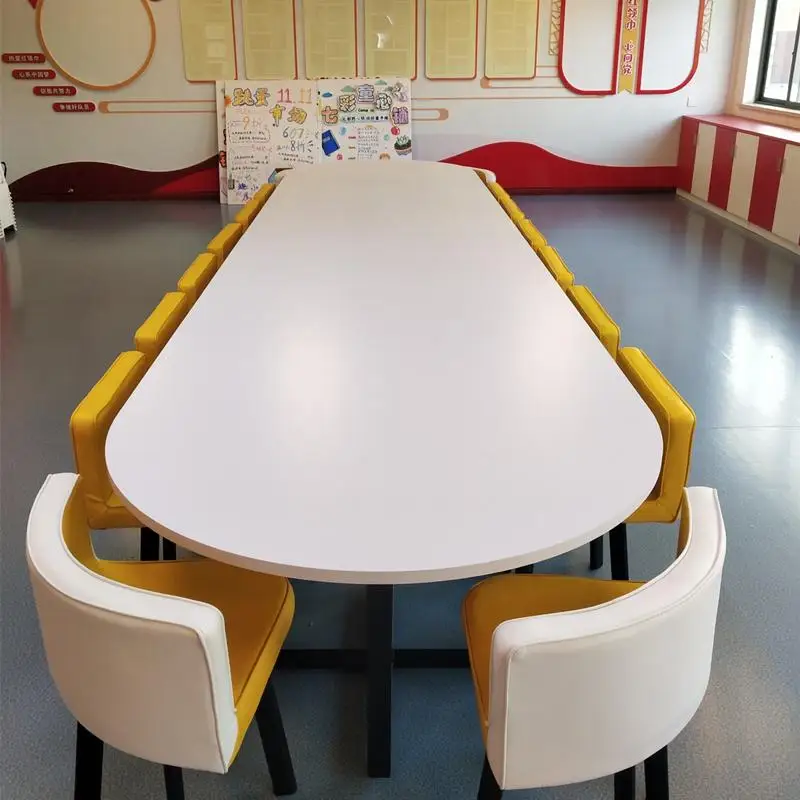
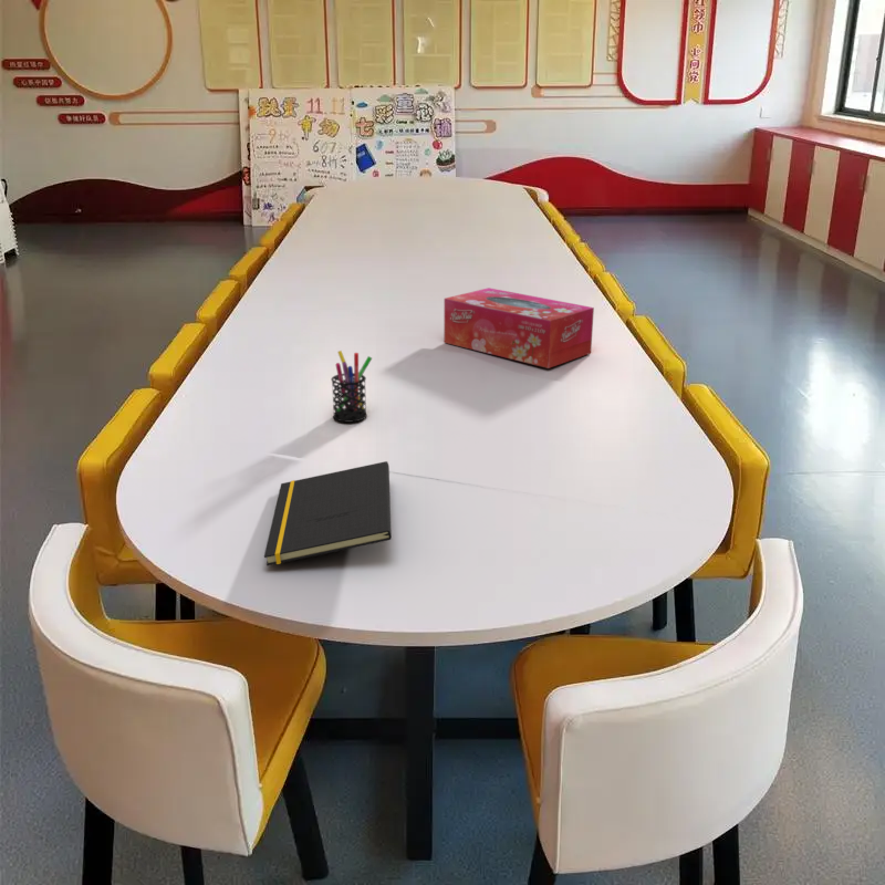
+ notepad [263,460,393,566]
+ tissue box [442,287,595,369]
+ pen holder [331,350,373,424]
